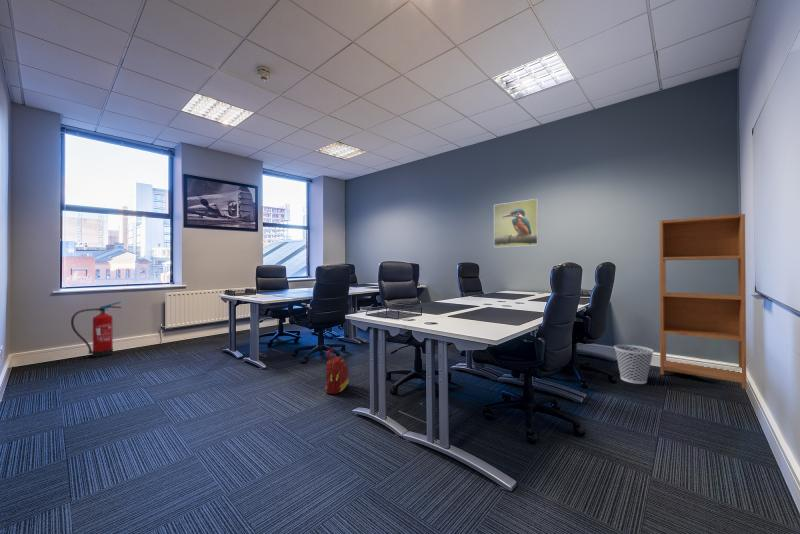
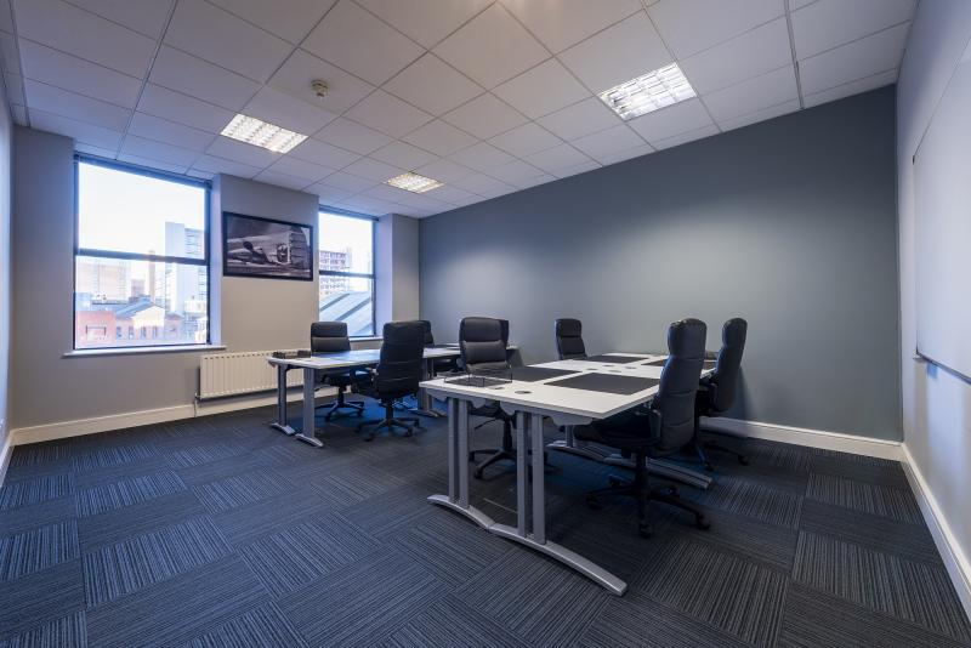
- bookcase [658,213,747,390]
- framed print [493,198,539,248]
- wastebasket [613,344,655,385]
- fire extinguisher [70,300,122,358]
- backpack [324,349,350,395]
